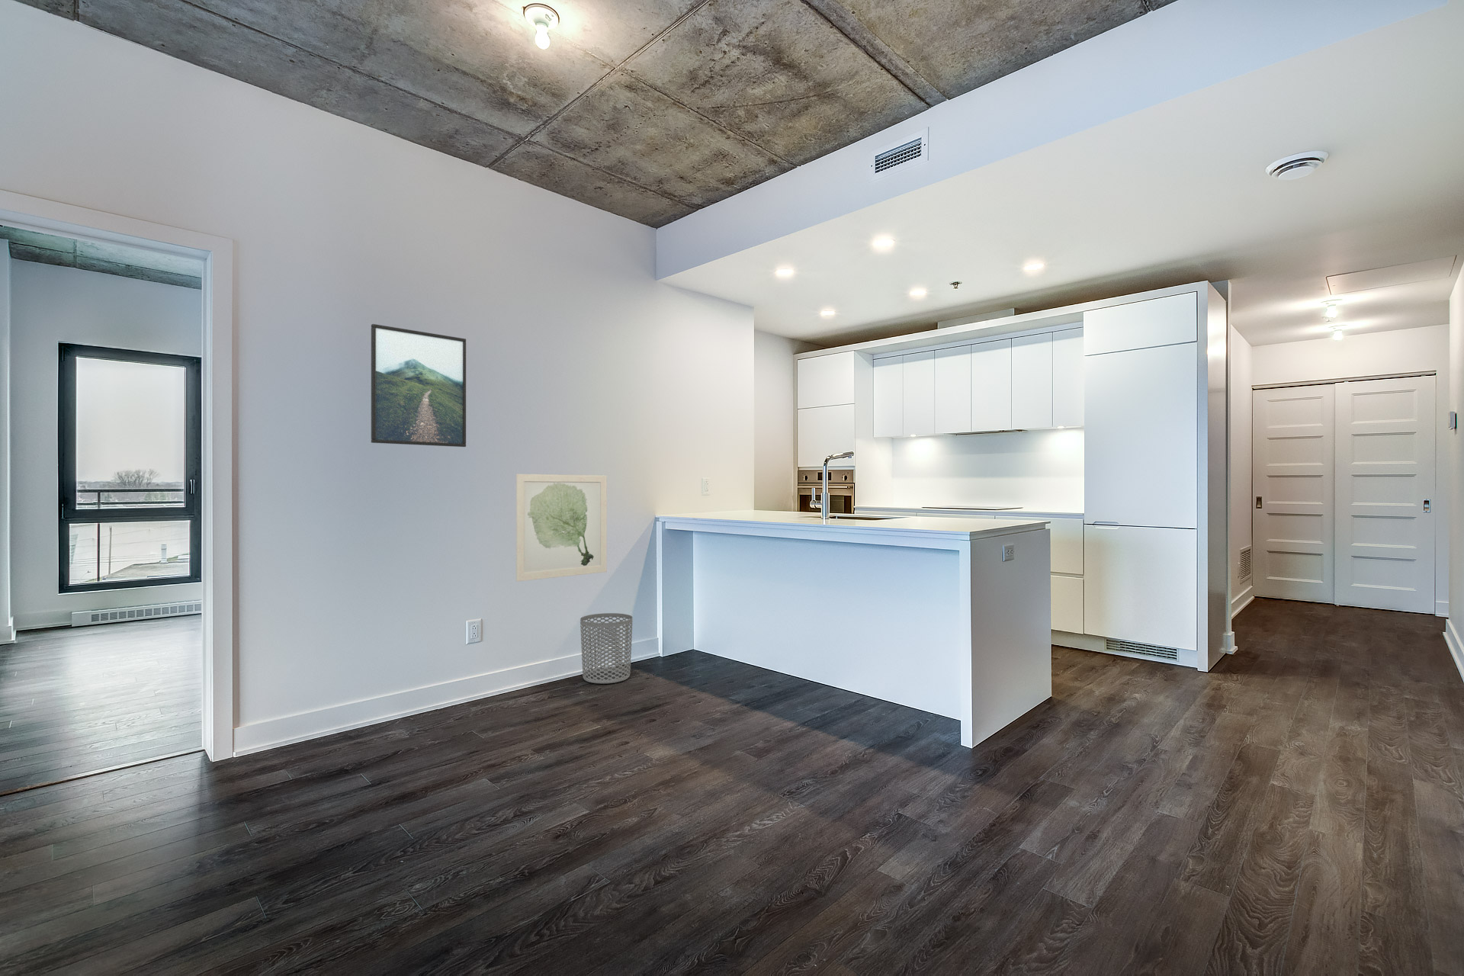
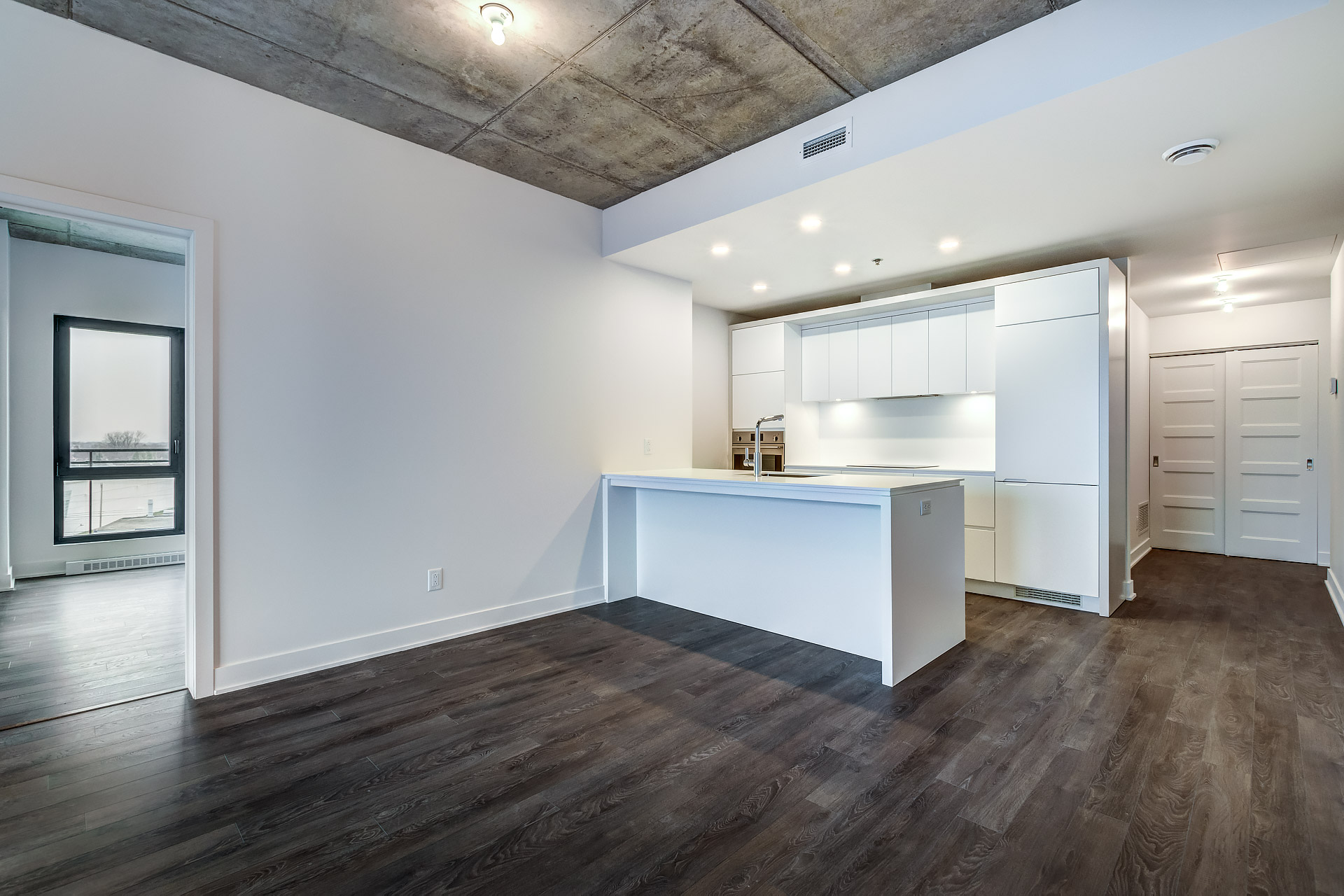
- wall art [515,474,608,582]
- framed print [370,324,466,448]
- waste bin [580,612,634,685]
